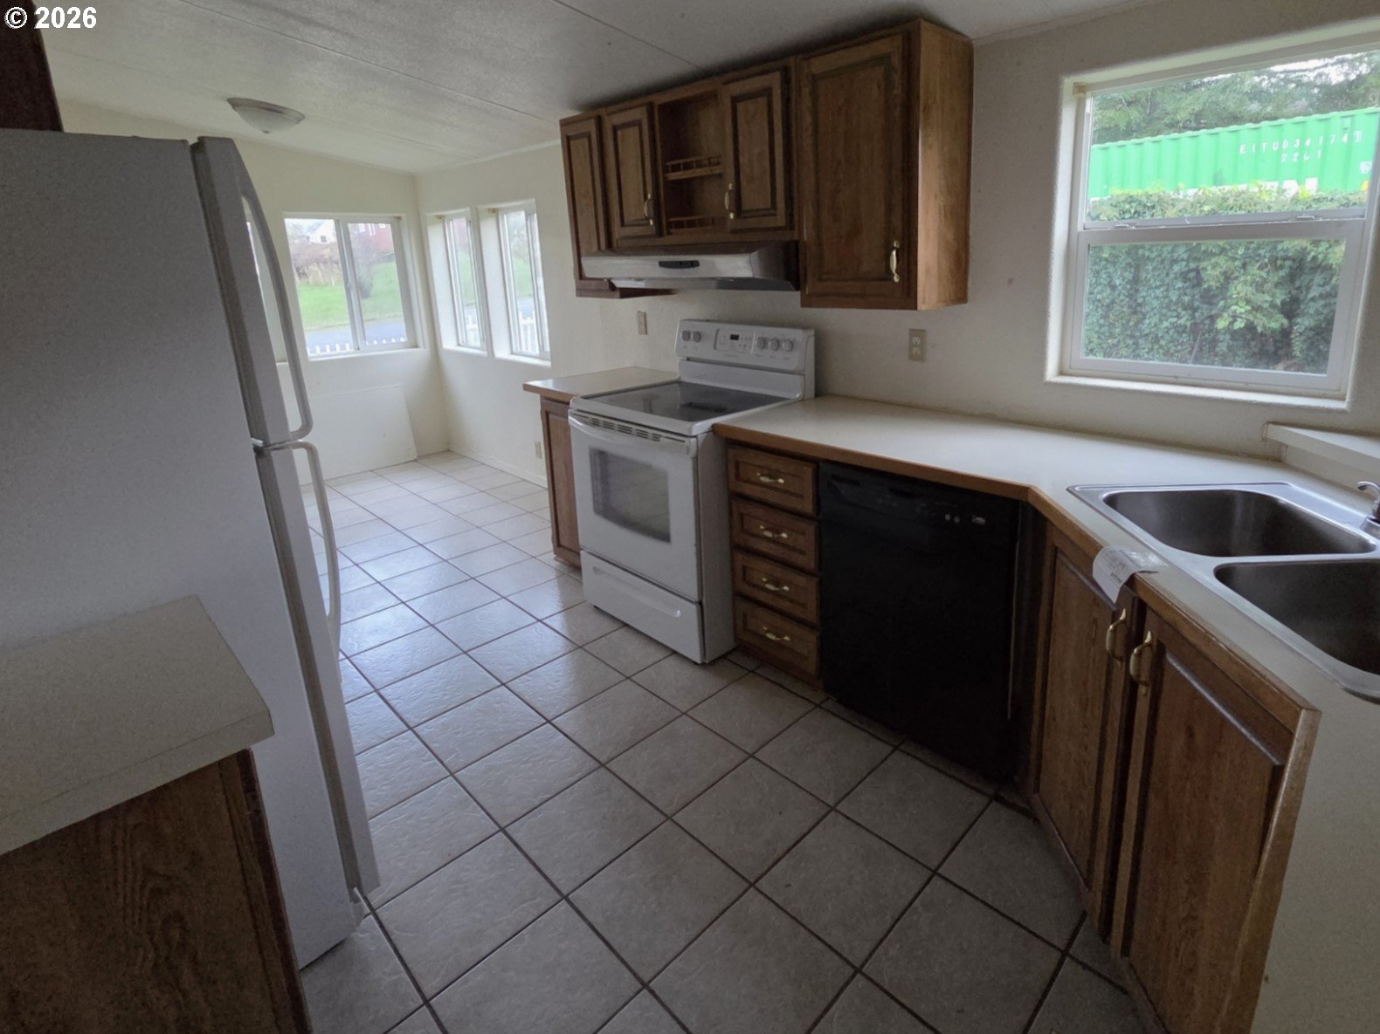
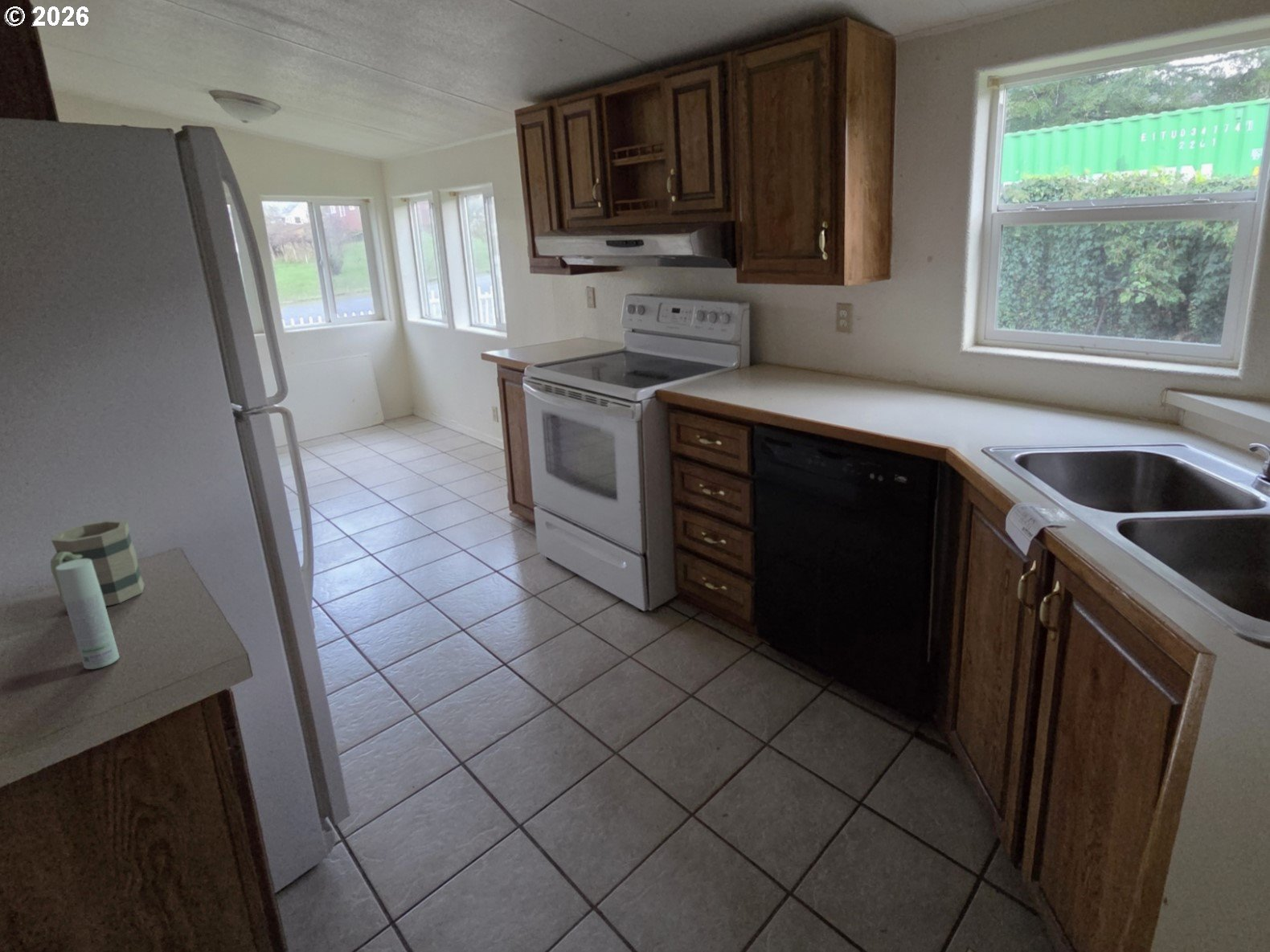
+ mug [50,519,145,607]
+ bottle [55,558,120,670]
